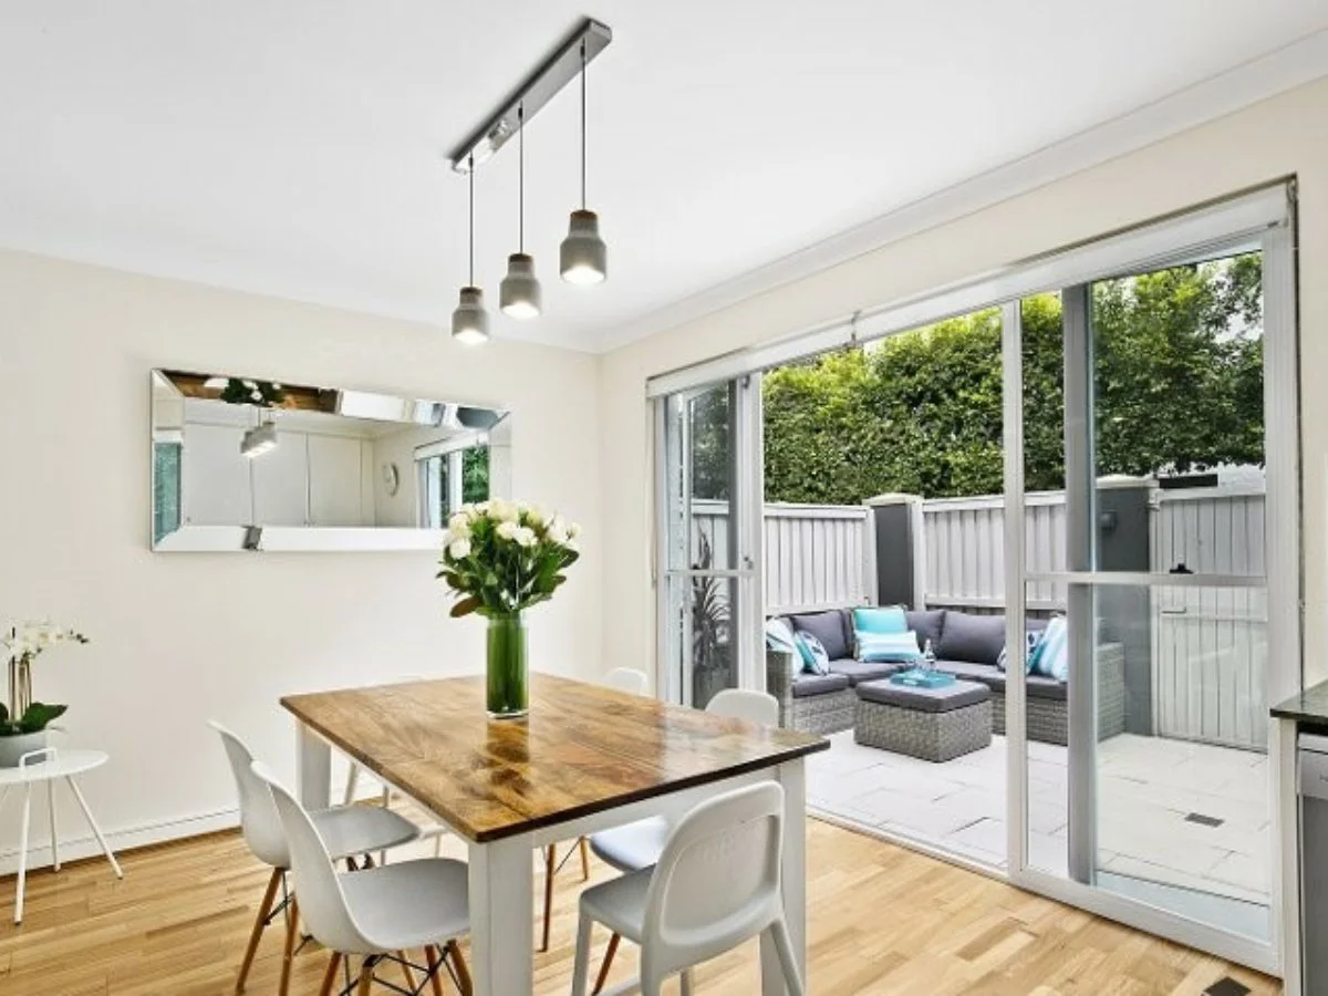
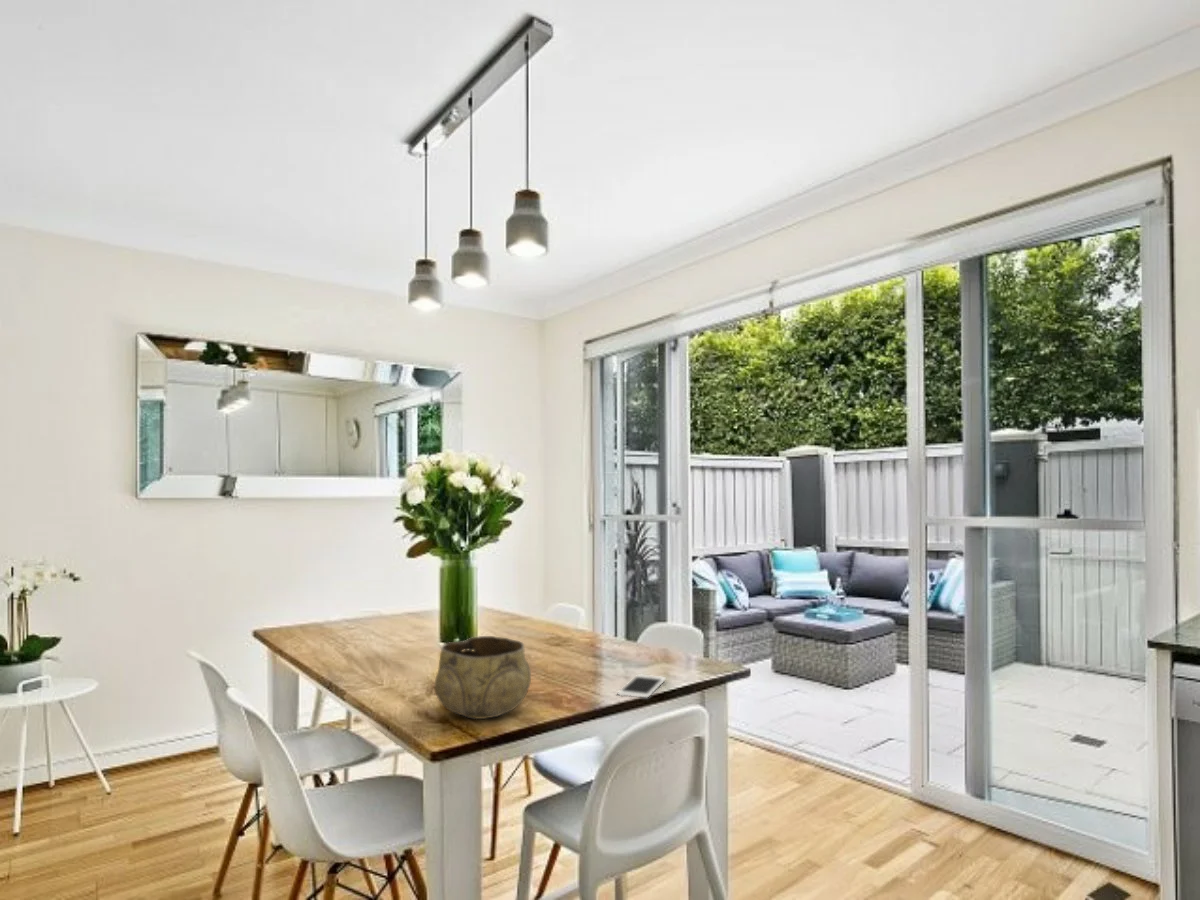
+ decorative bowl [434,635,532,720]
+ cell phone [617,673,667,699]
